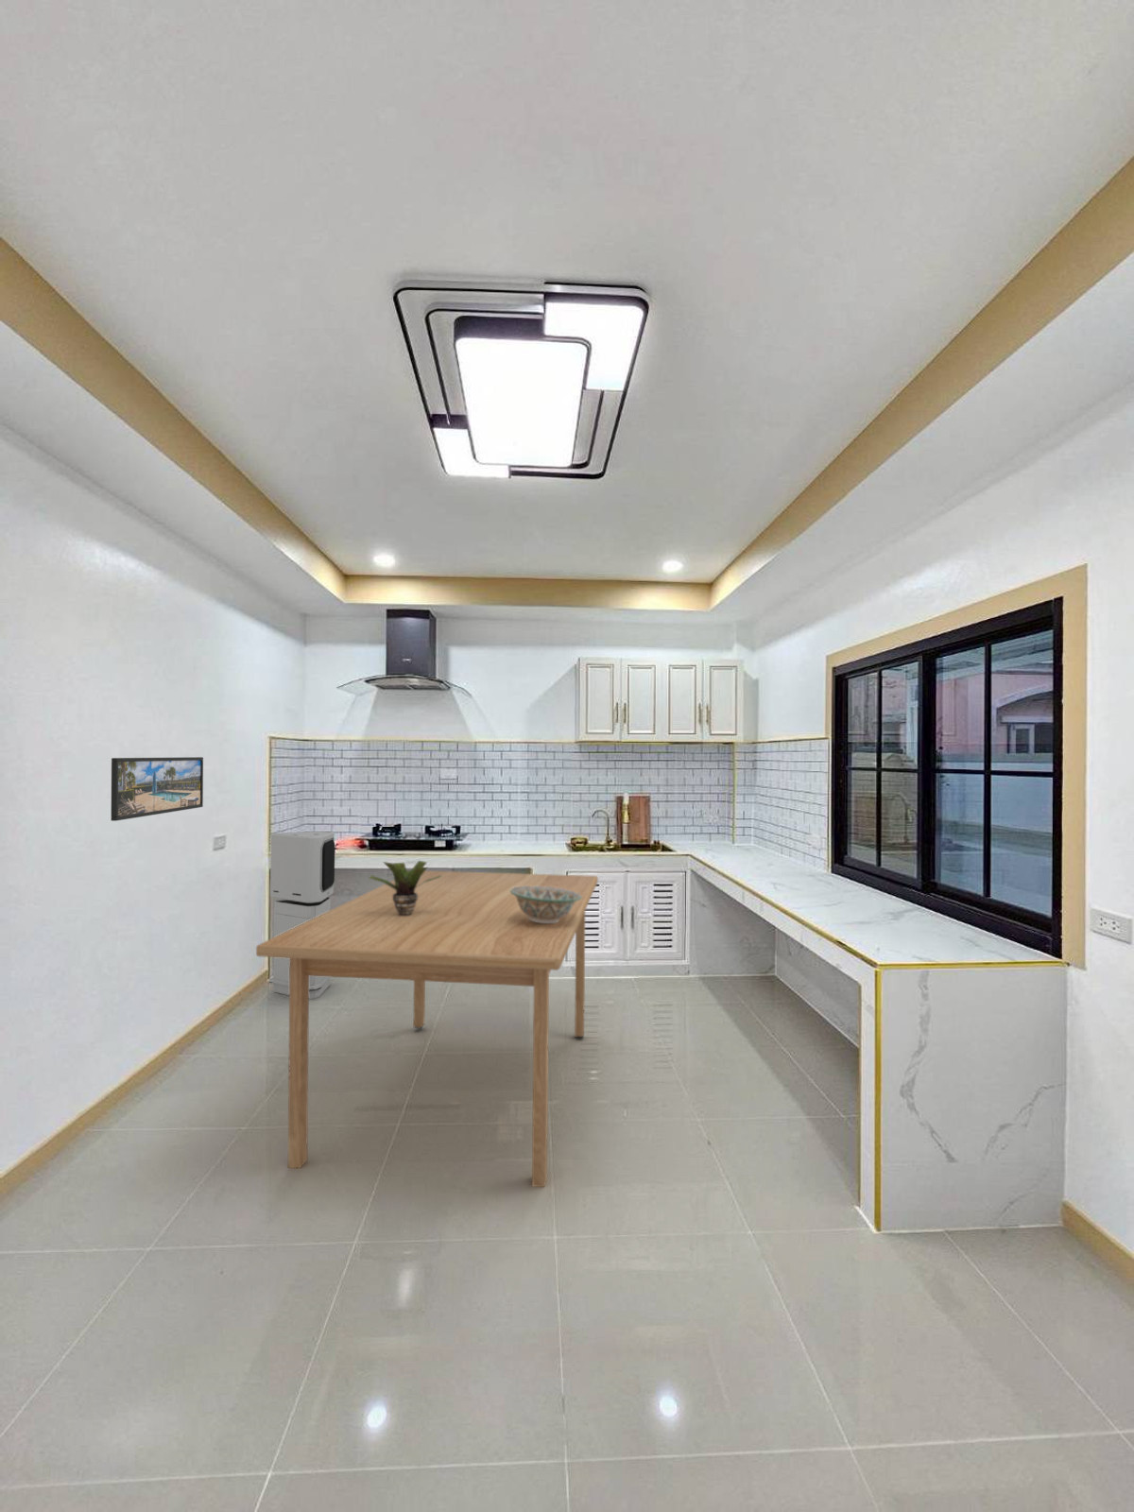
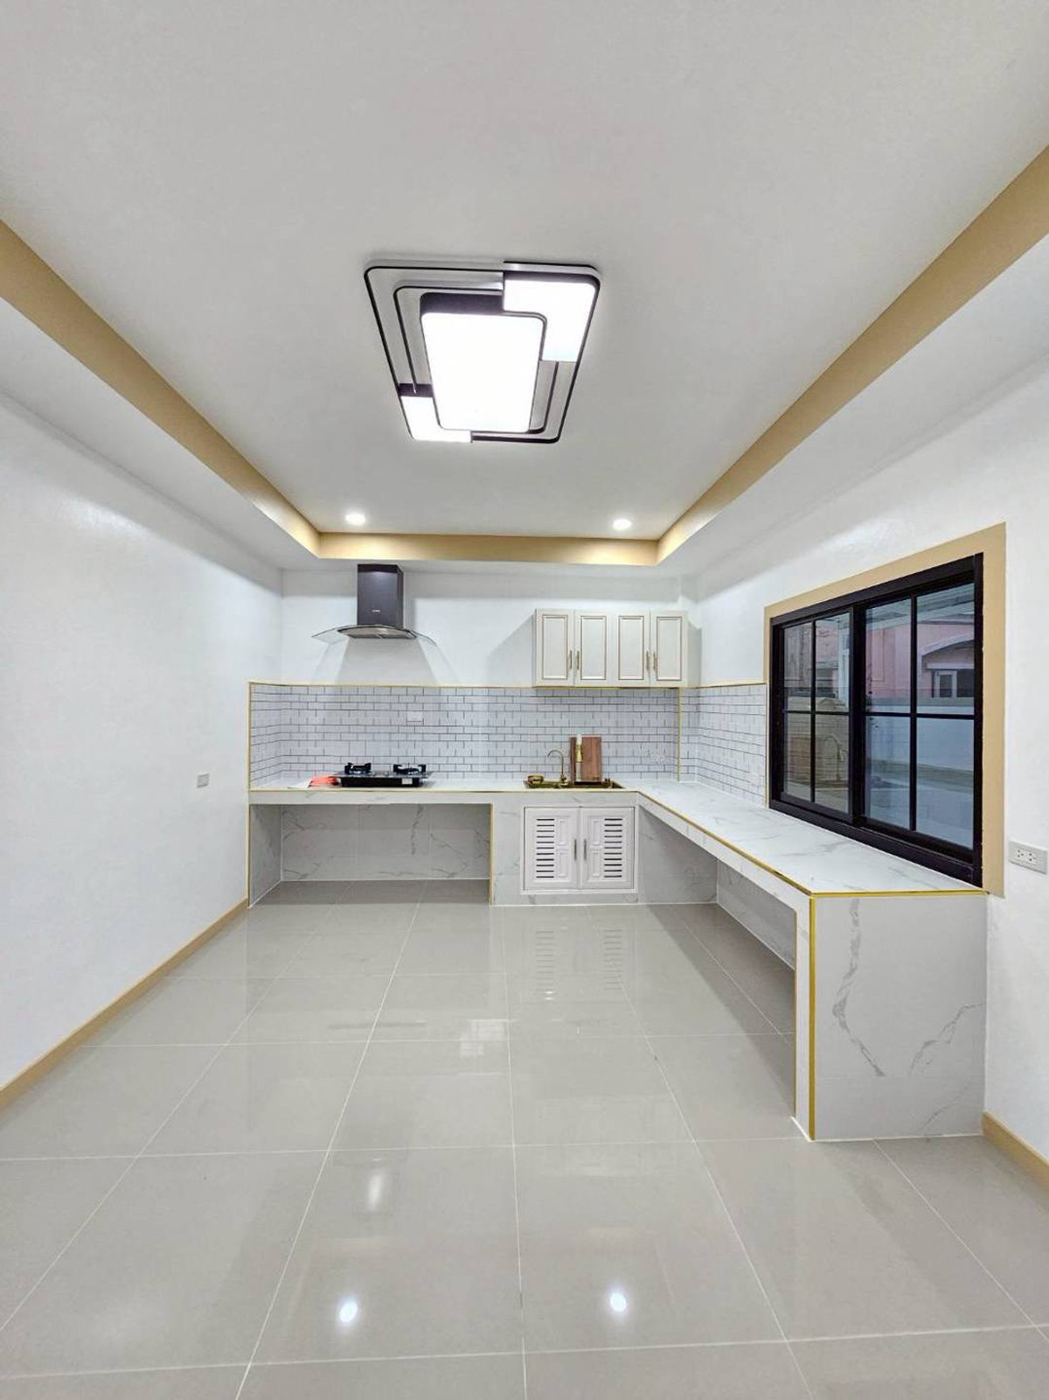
- potted plant [368,860,442,916]
- decorative bowl [510,887,581,923]
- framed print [110,756,204,823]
- table [255,870,599,1188]
- air purifier [268,830,336,1000]
